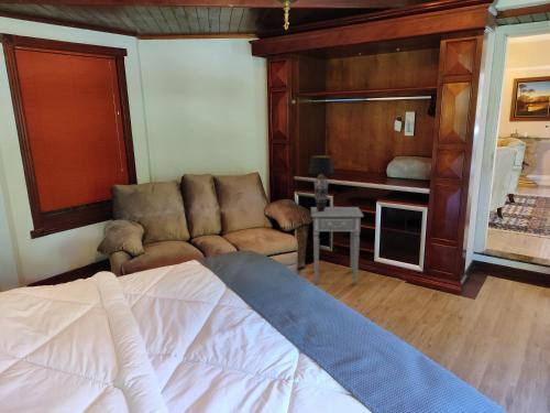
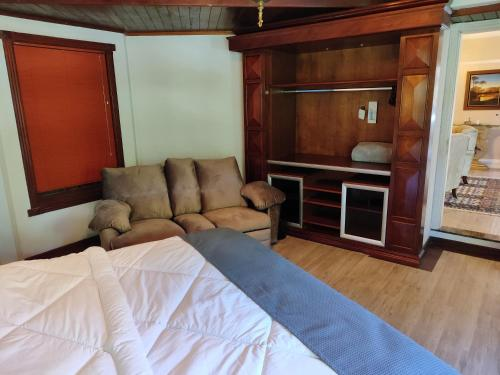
- table lamp [308,154,334,211]
- side table [310,206,364,285]
